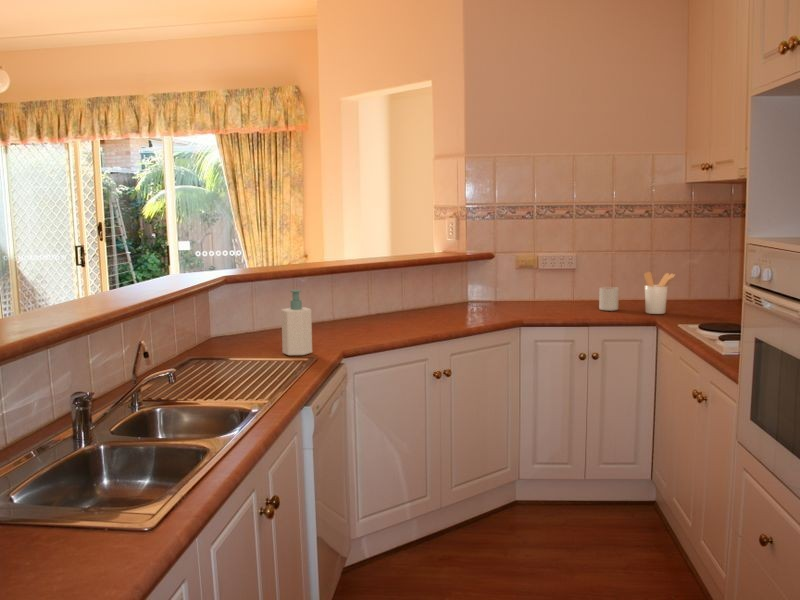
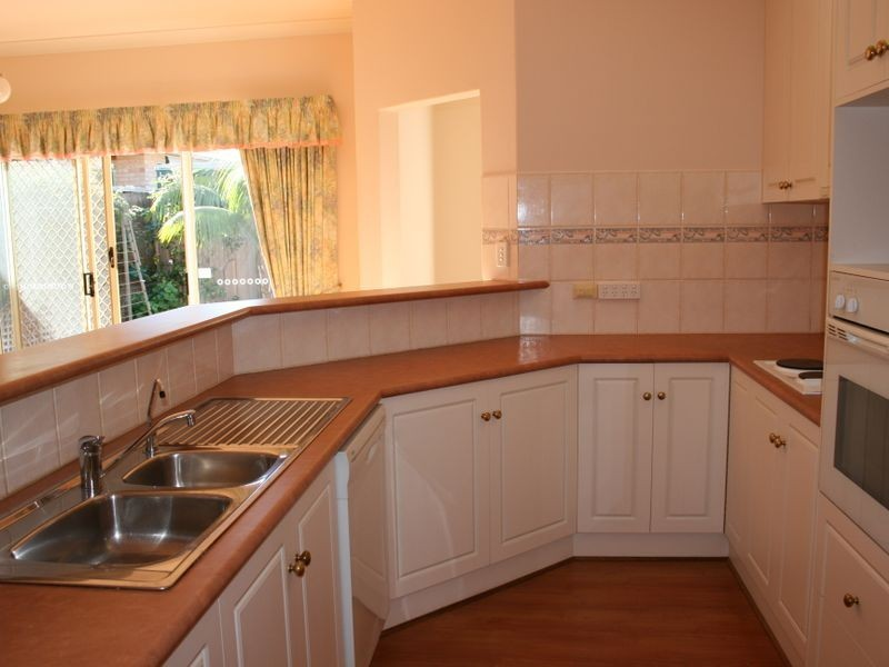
- soap bottle [280,289,313,356]
- mug [598,286,620,312]
- utensil holder [643,271,676,315]
